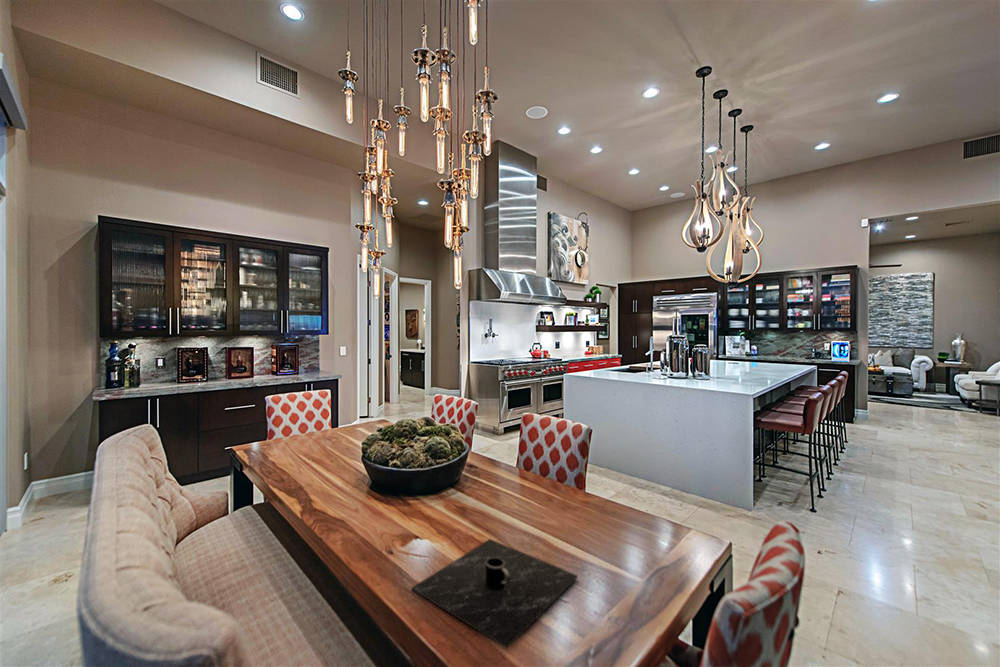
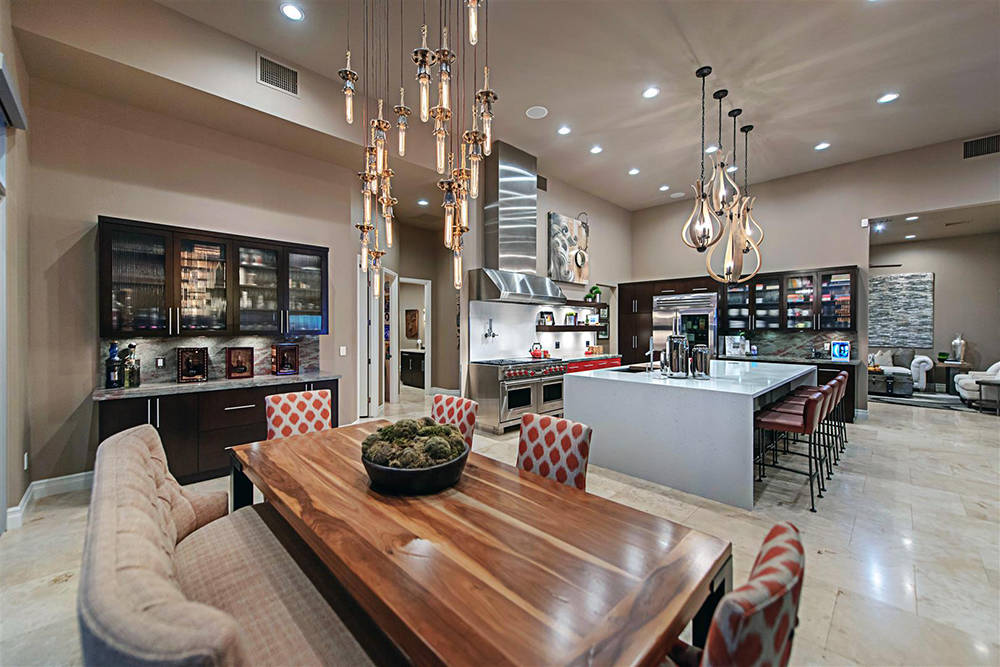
- placemat [410,538,579,649]
